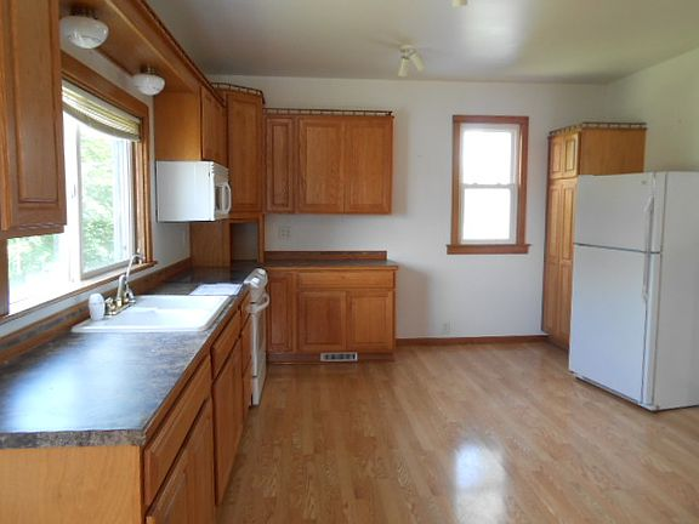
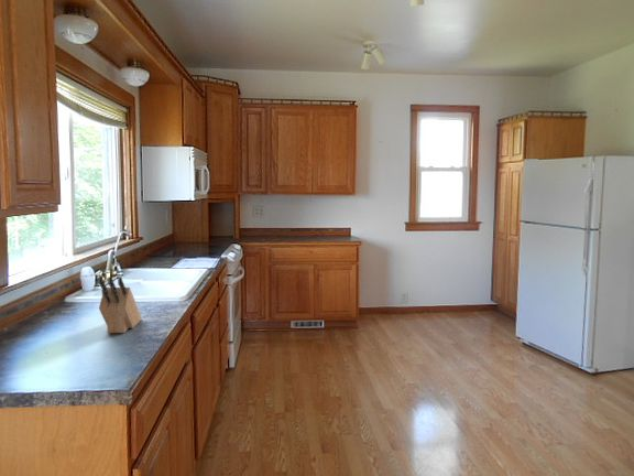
+ knife block [97,275,143,334]
